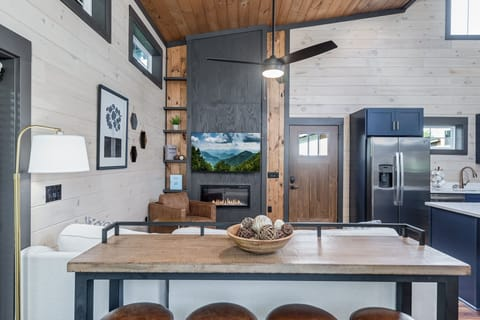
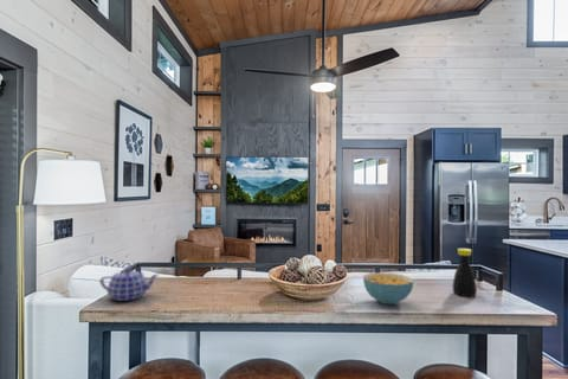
+ teapot [98,266,160,302]
+ bottle [452,248,478,297]
+ cereal bowl [362,271,414,306]
